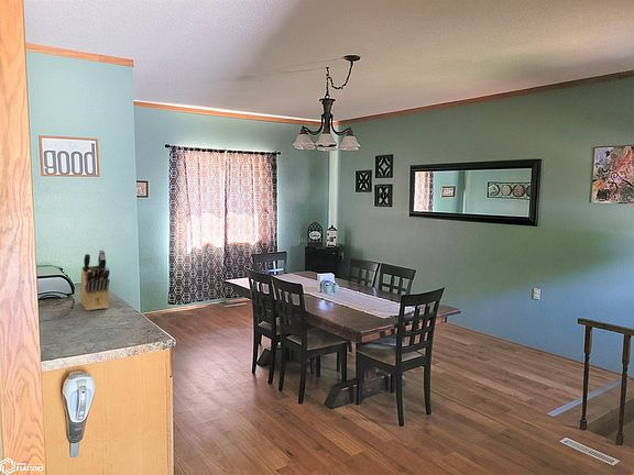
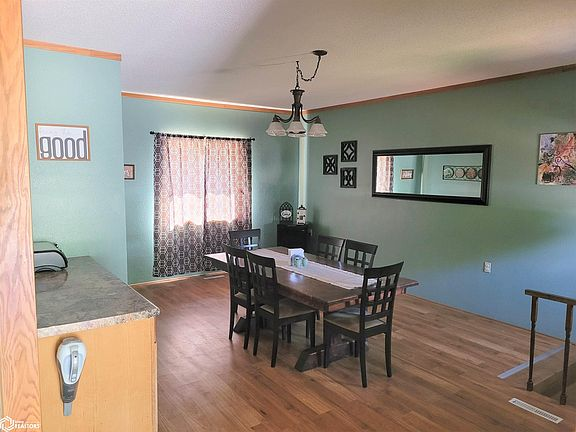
- knife block [79,248,110,311]
